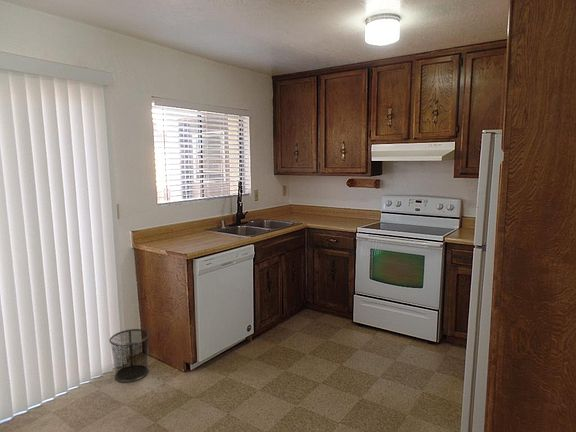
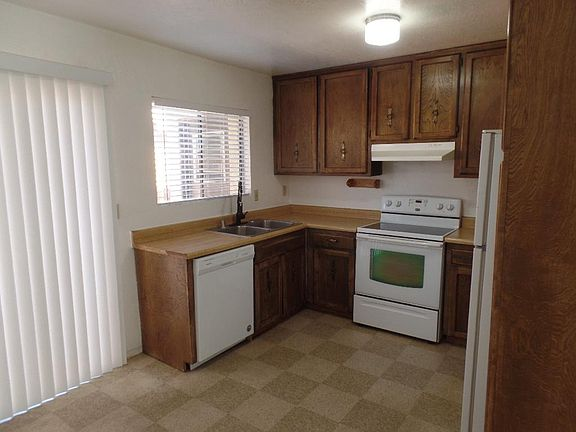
- waste bin [108,328,151,383]
